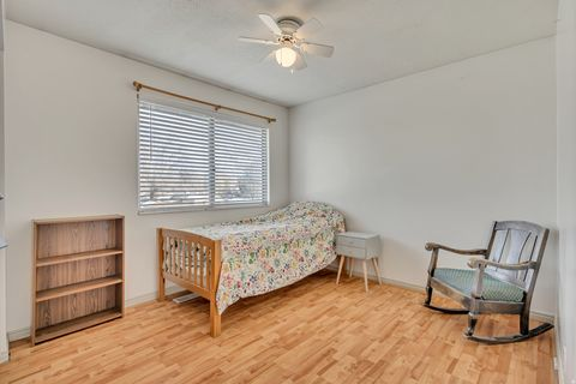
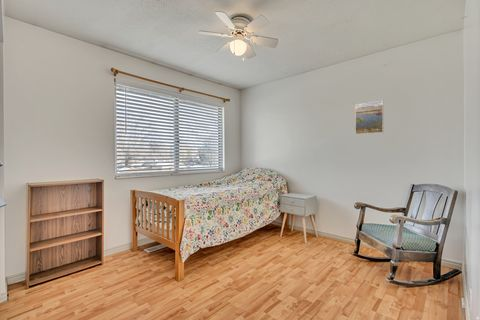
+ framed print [354,100,385,135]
